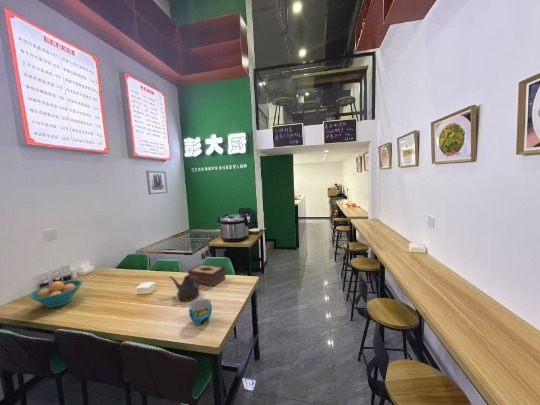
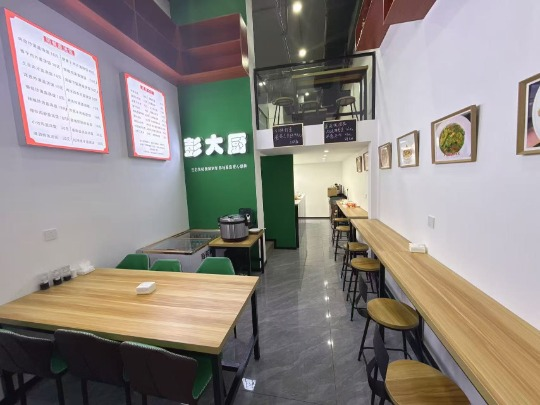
- wall art [145,169,169,195]
- fruit bowl [28,279,84,309]
- teapot [168,274,201,302]
- cup [188,298,213,326]
- tissue box [187,263,227,287]
